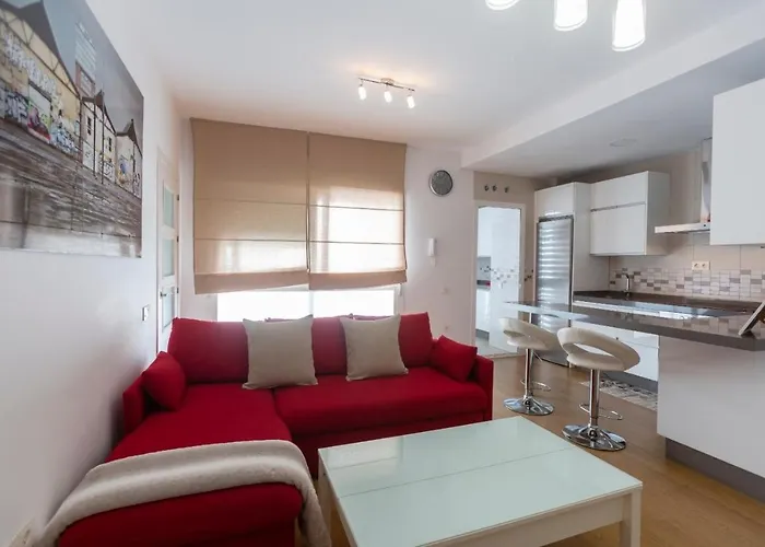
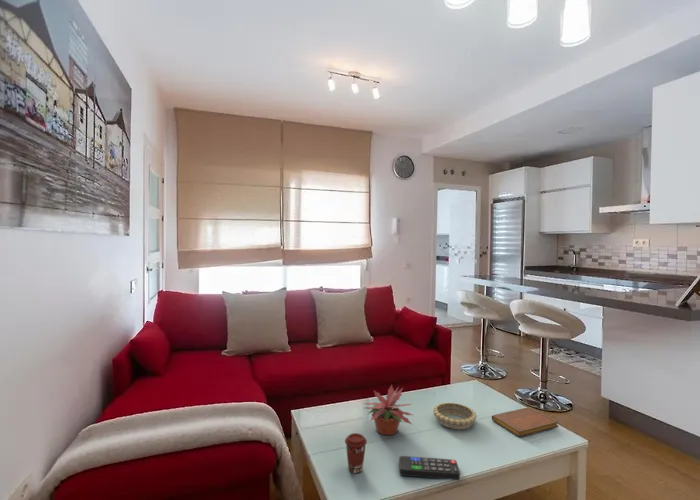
+ potted plant [362,384,414,436]
+ coffee cup [344,432,368,474]
+ decorative bowl [432,402,478,430]
+ notebook [491,406,559,438]
+ remote control [398,455,461,481]
